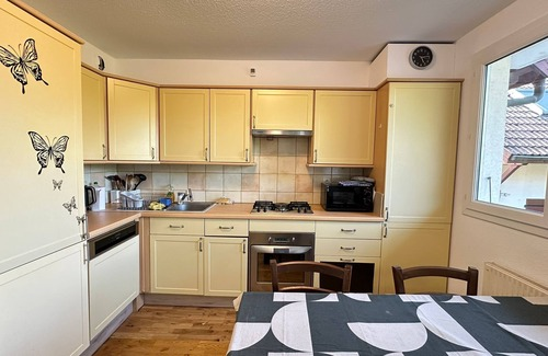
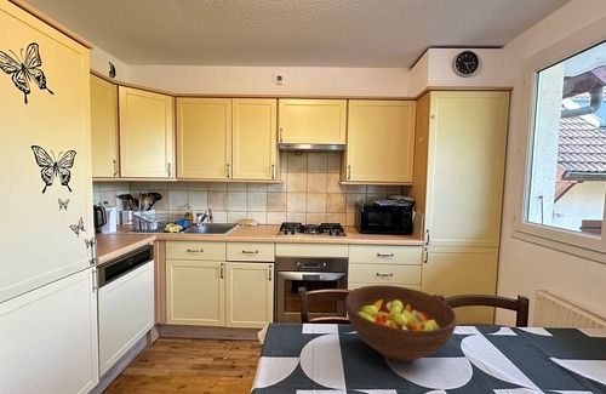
+ fruit bowl [344,284,458,362]
